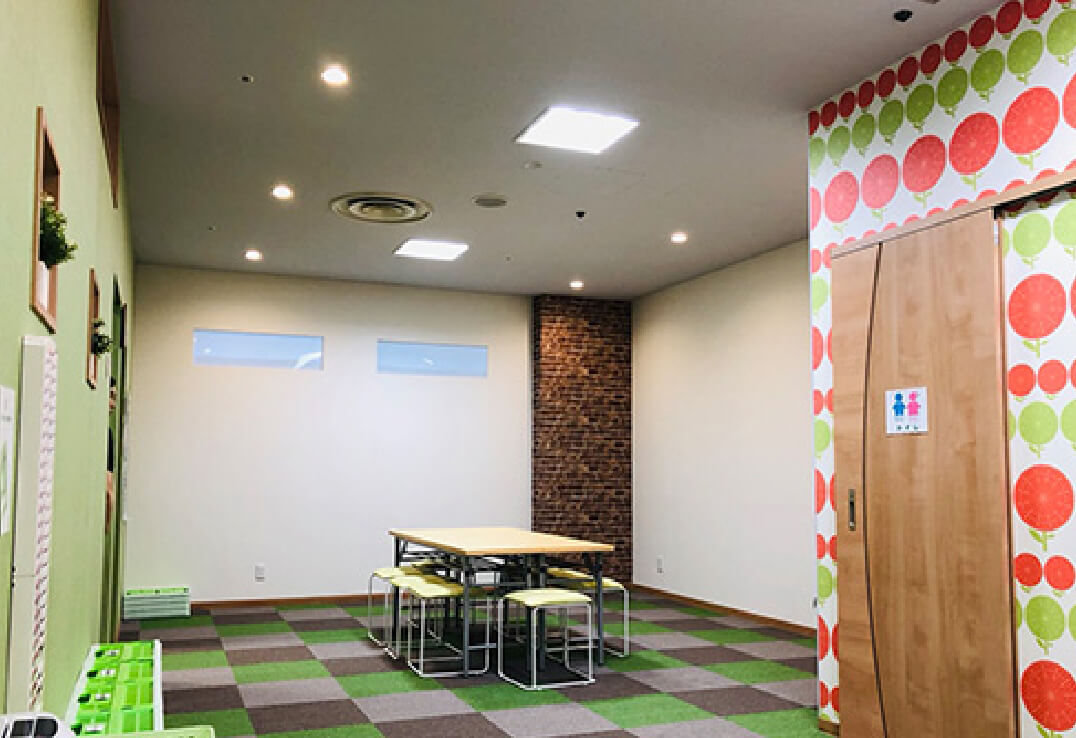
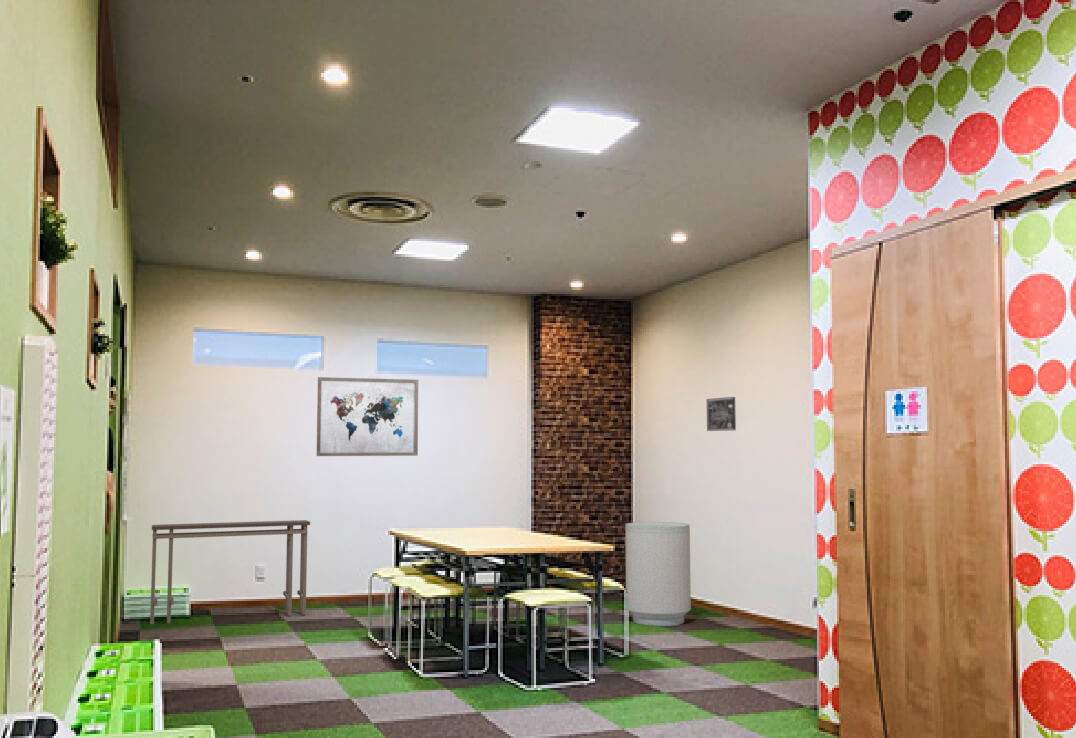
+ wall art [316,376,419,457]
+ wall art [706,396,737,432]
+ console table [149,519,311,625]
+ trash can [624,521,692,627]
